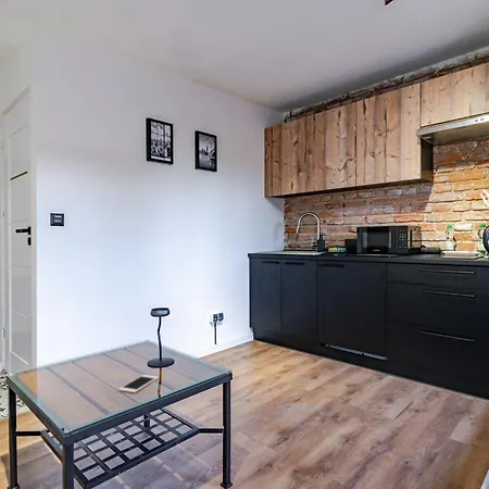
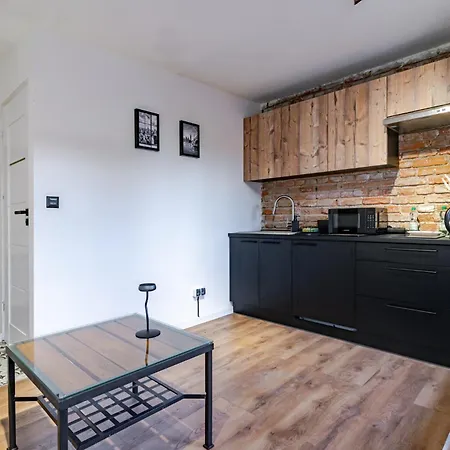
- cell phone [118,374,160,393]
